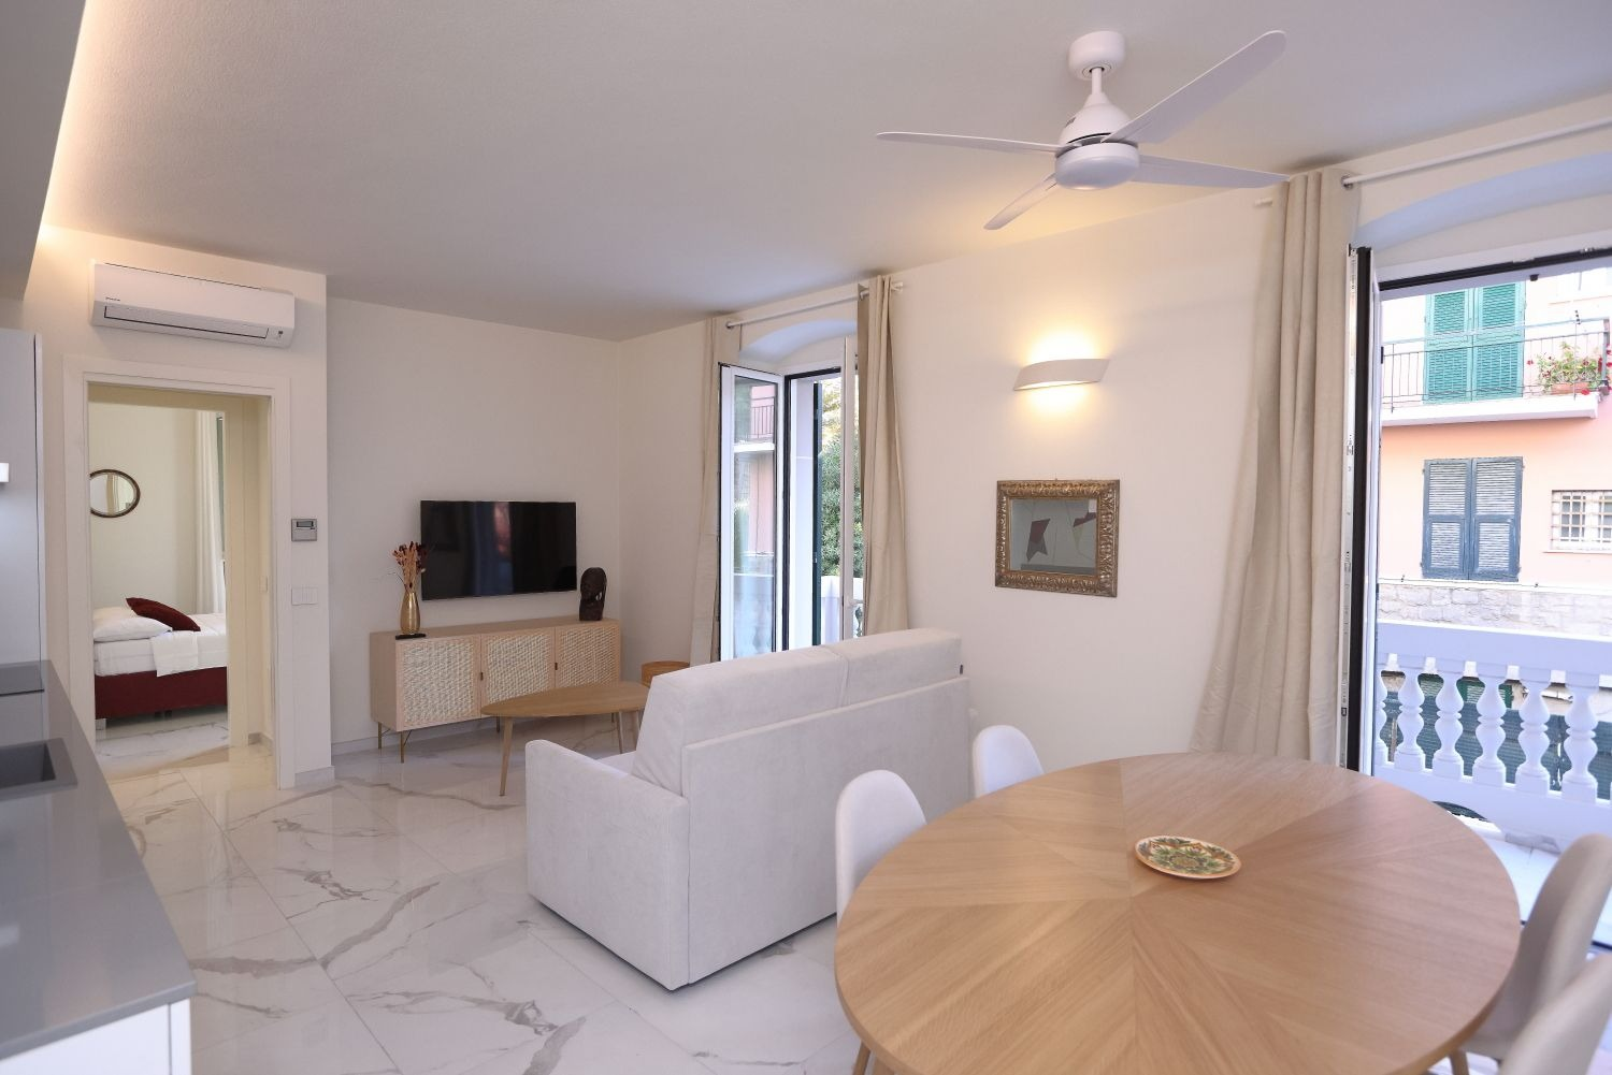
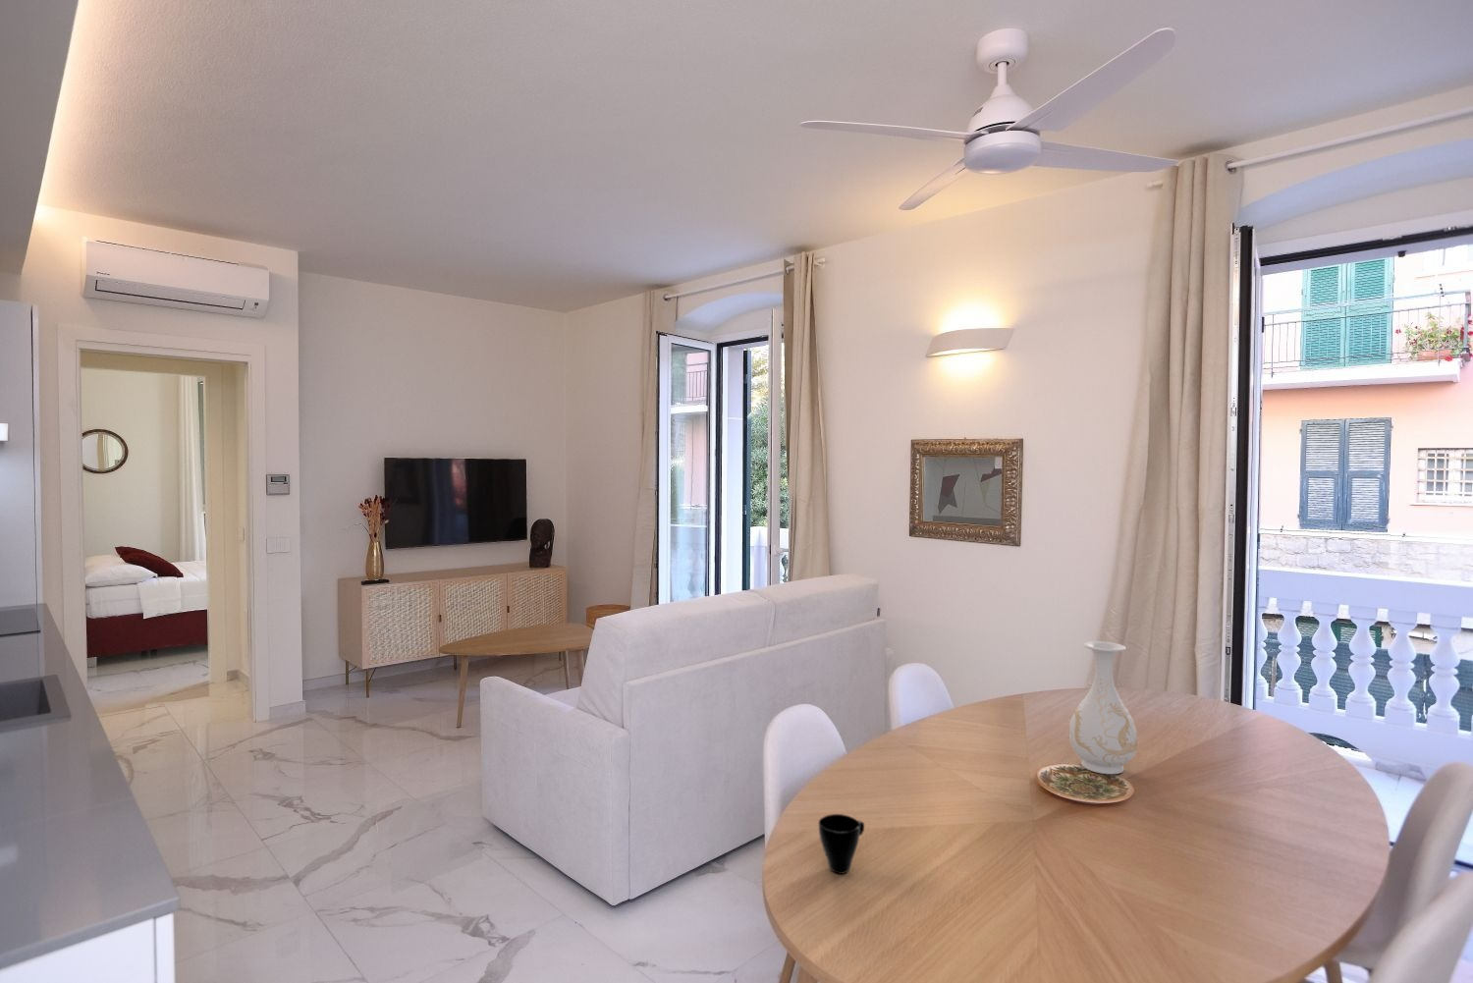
+ cup [818,813,865,875]
+ vase [1067,641,1140,775]
